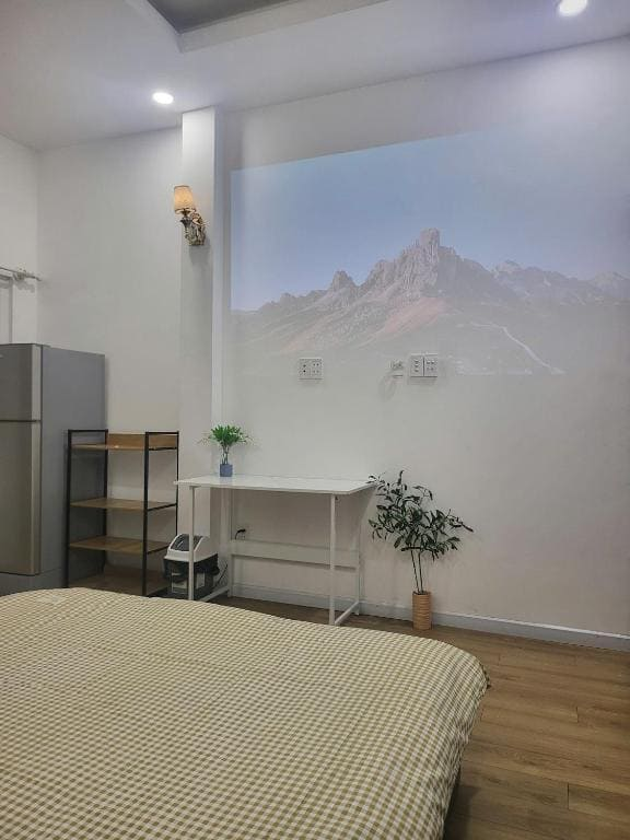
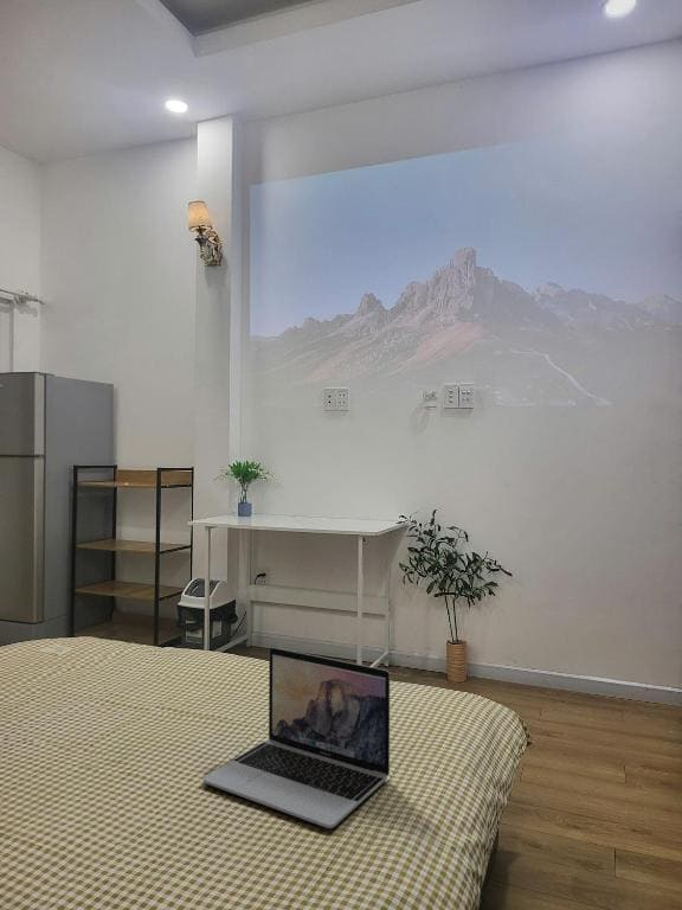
+ laptop [202,646,391,829]
